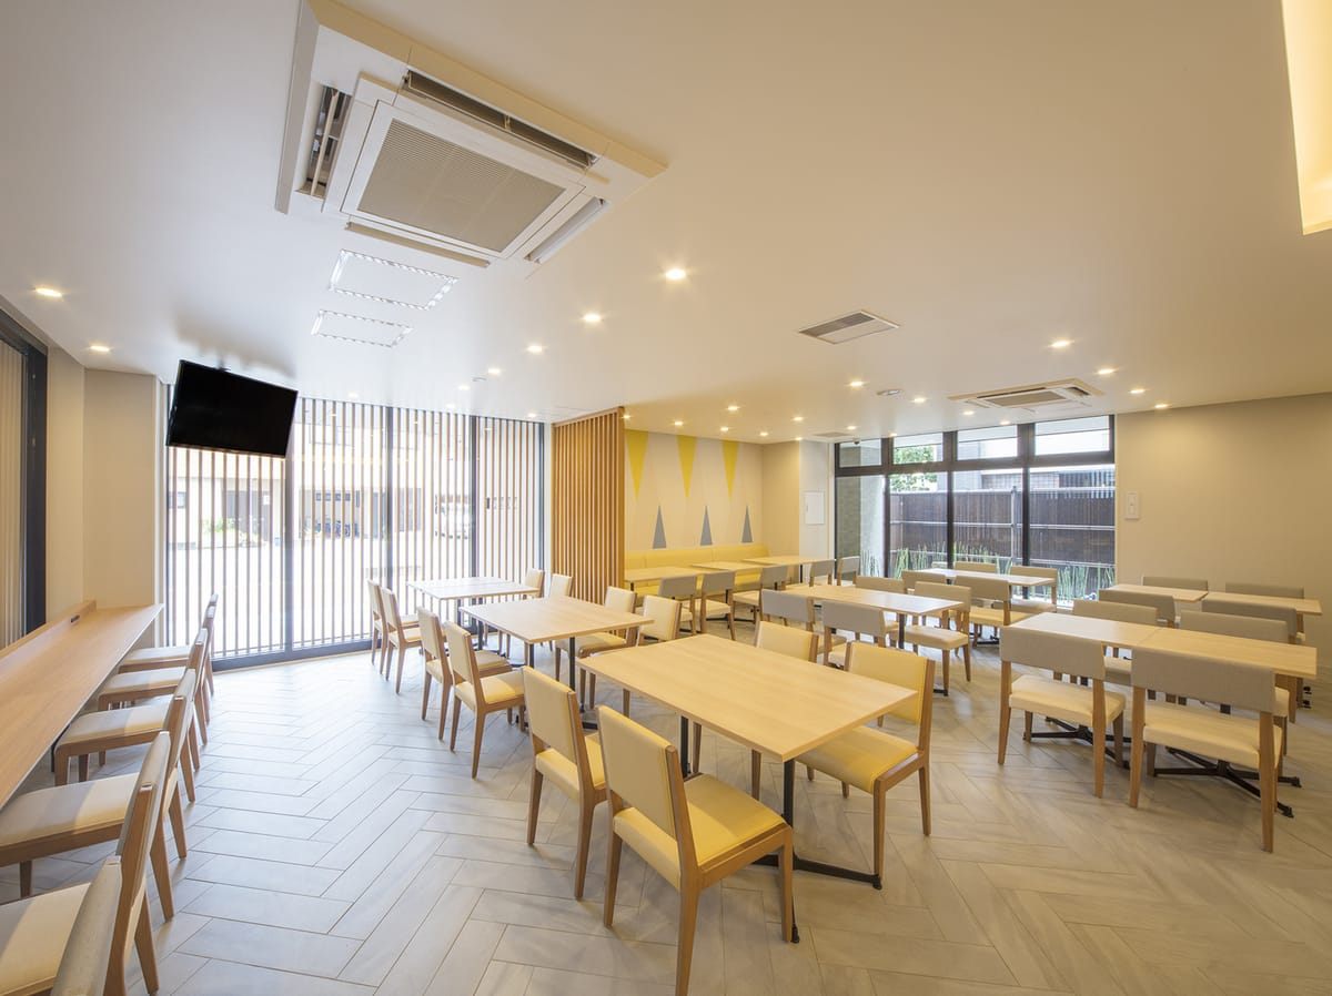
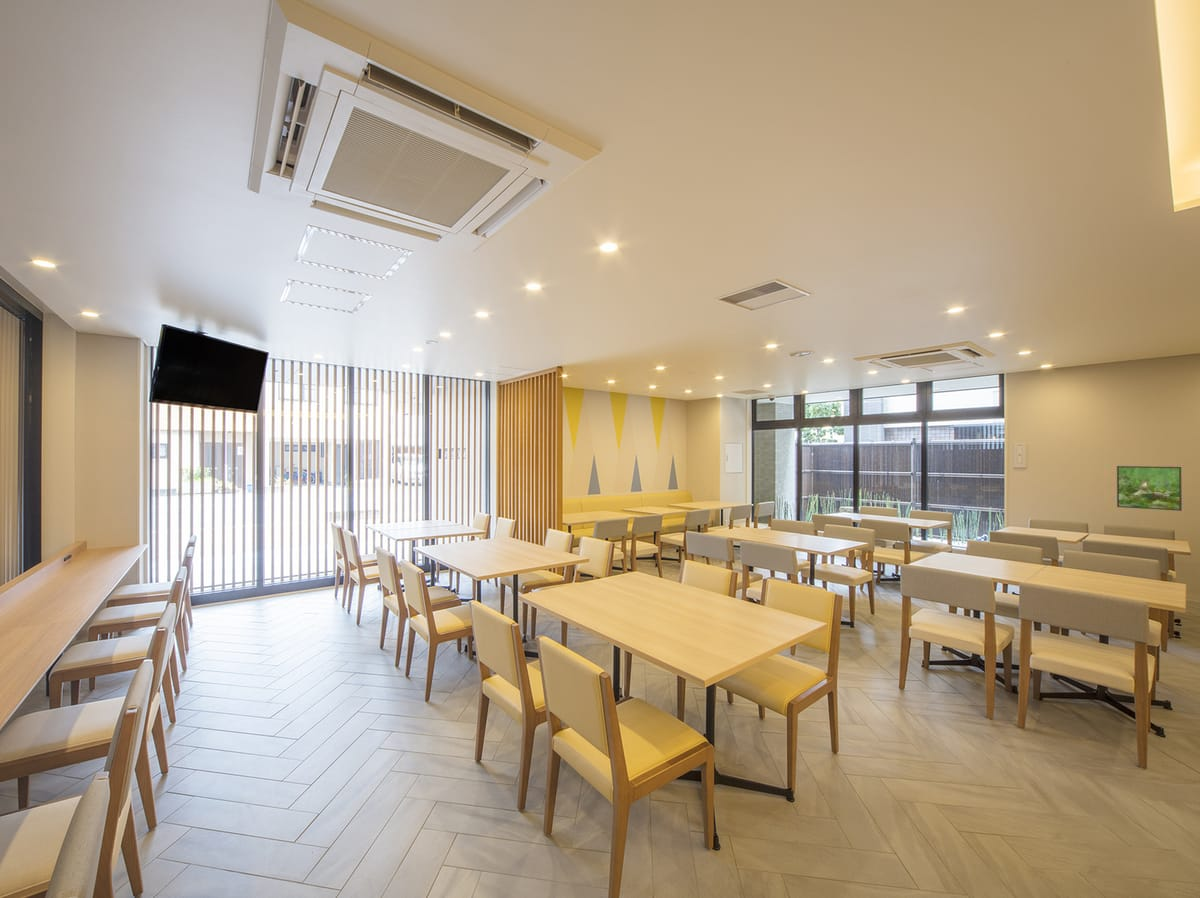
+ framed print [1116,465,1183,512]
